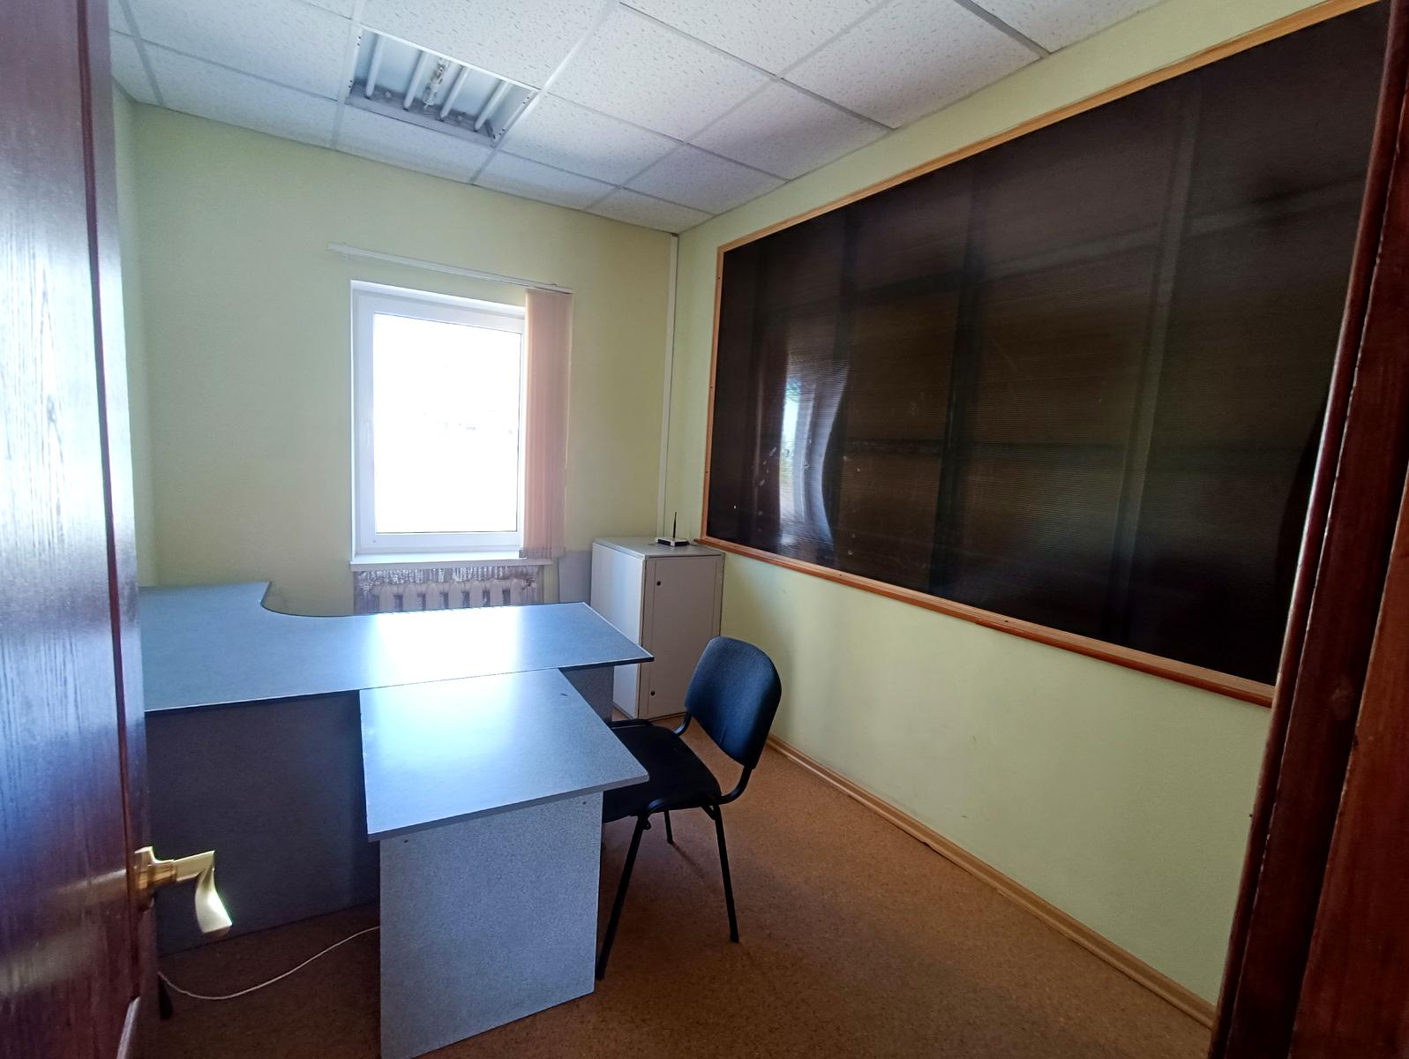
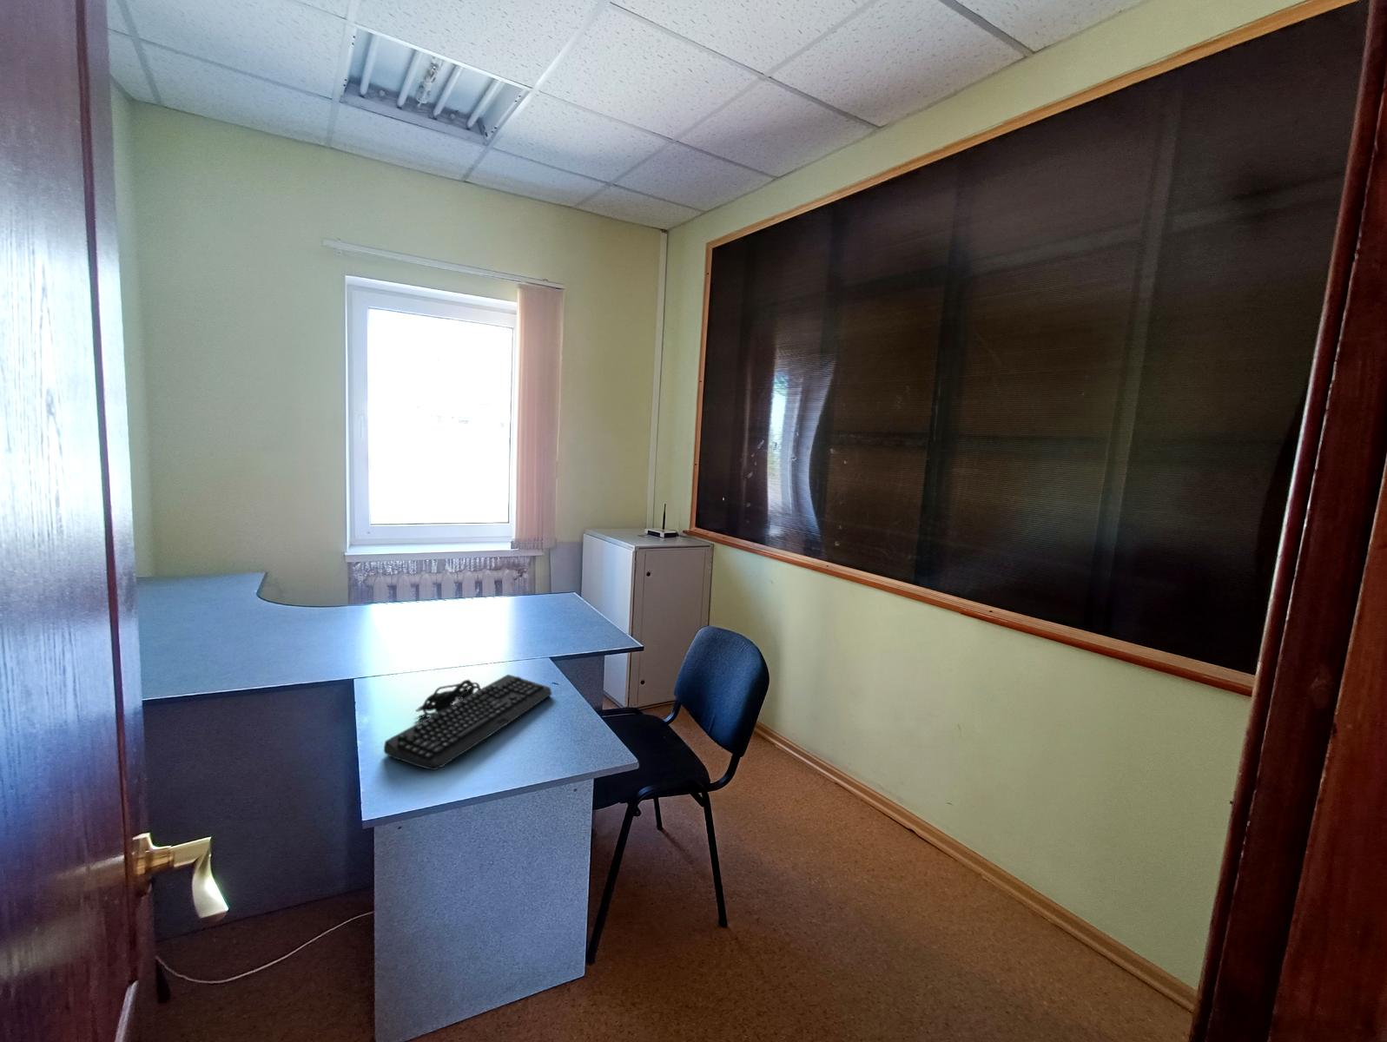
+ keyboard [383,674,553,771]
